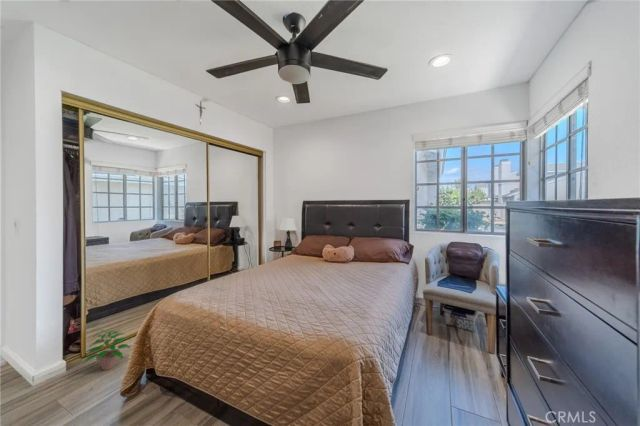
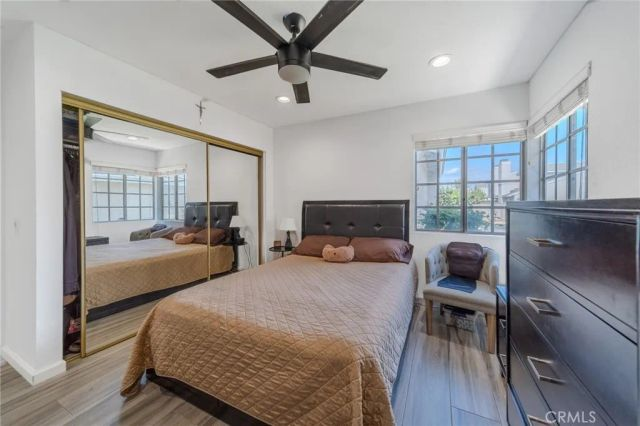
- potted plant [82,328,132,371]
